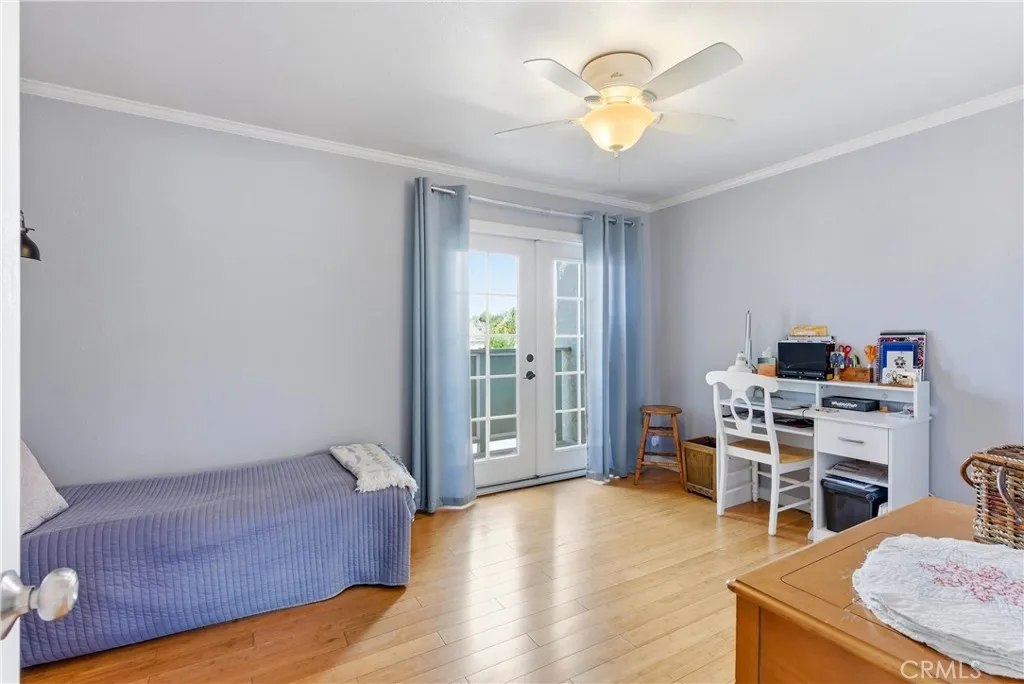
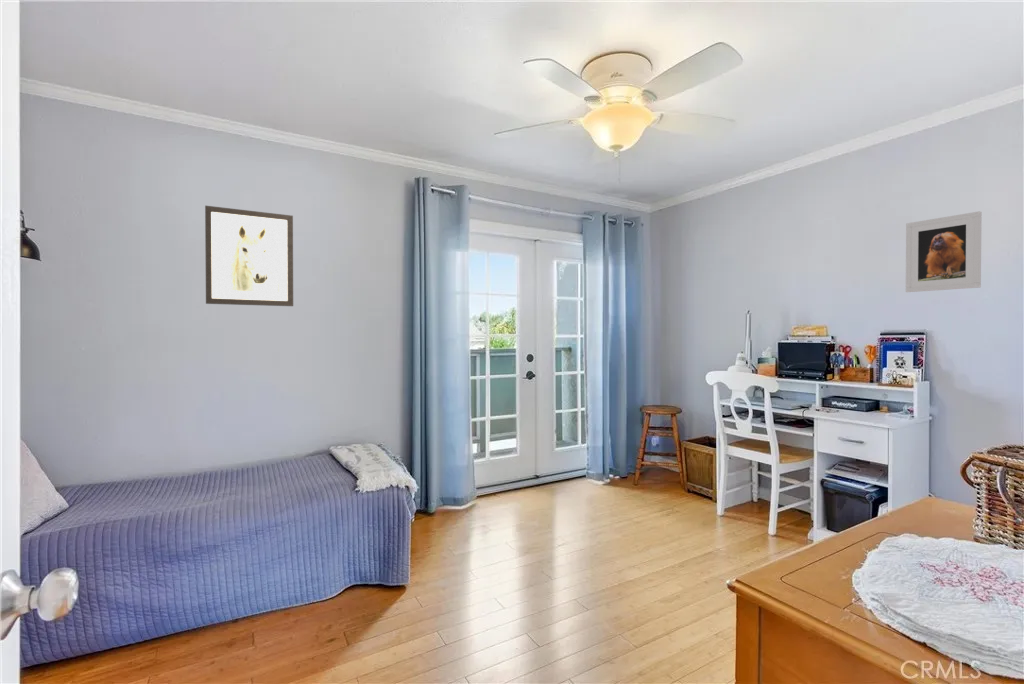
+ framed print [905,210,982,293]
+ wall art [204,205,294,307]
